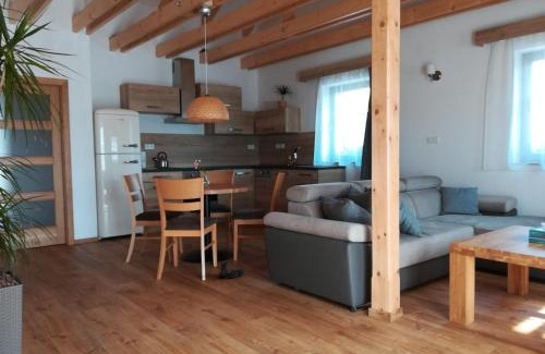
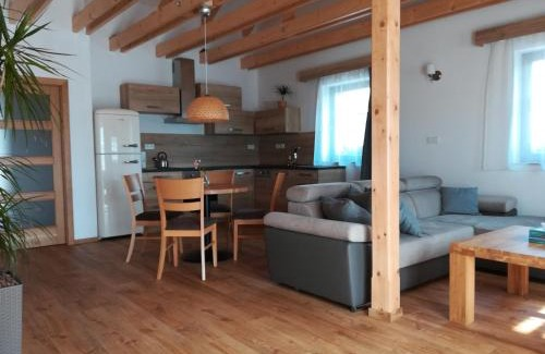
- boots [217,259,245,279]
